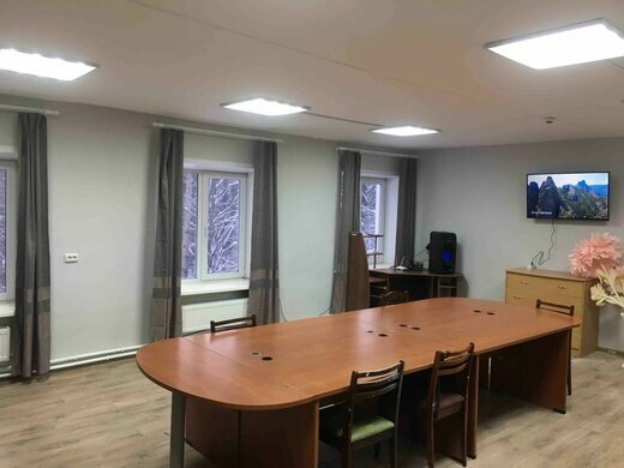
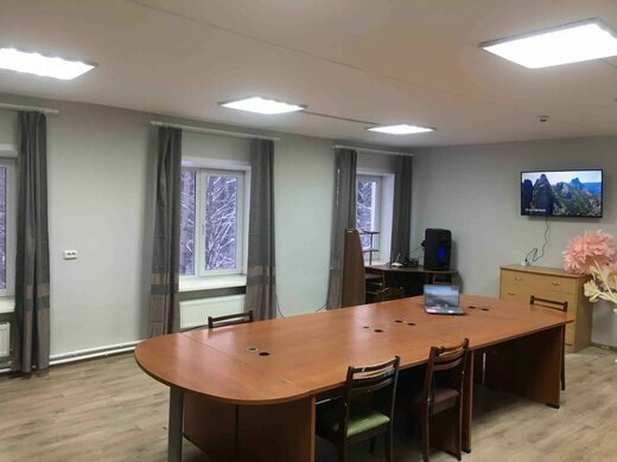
+ laptop [422,283,465,315]
